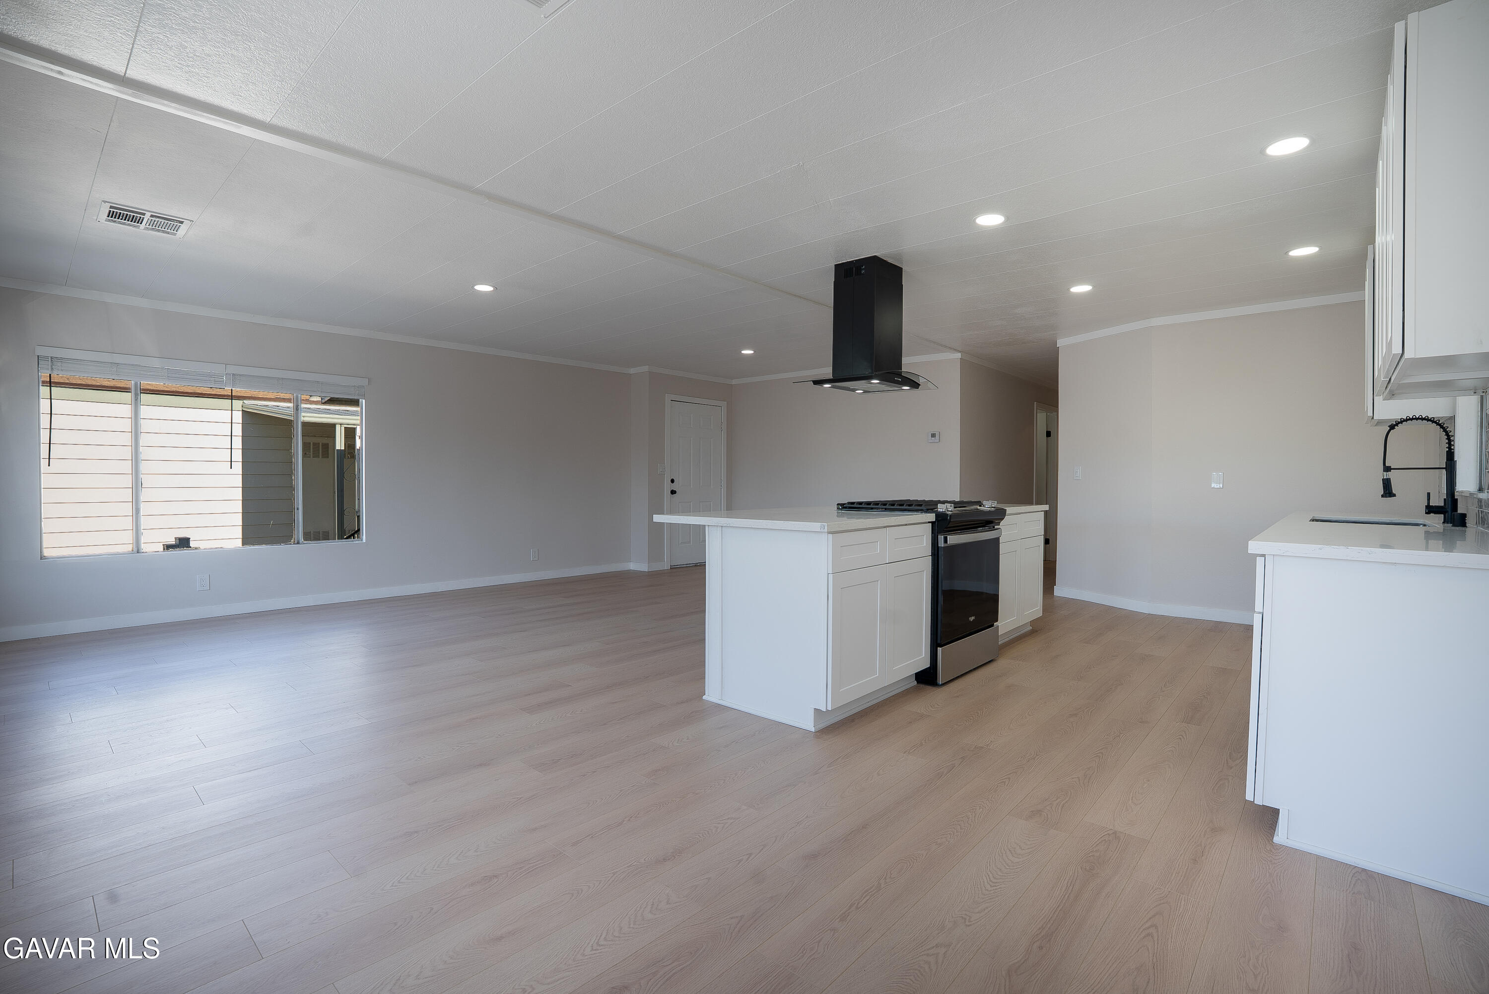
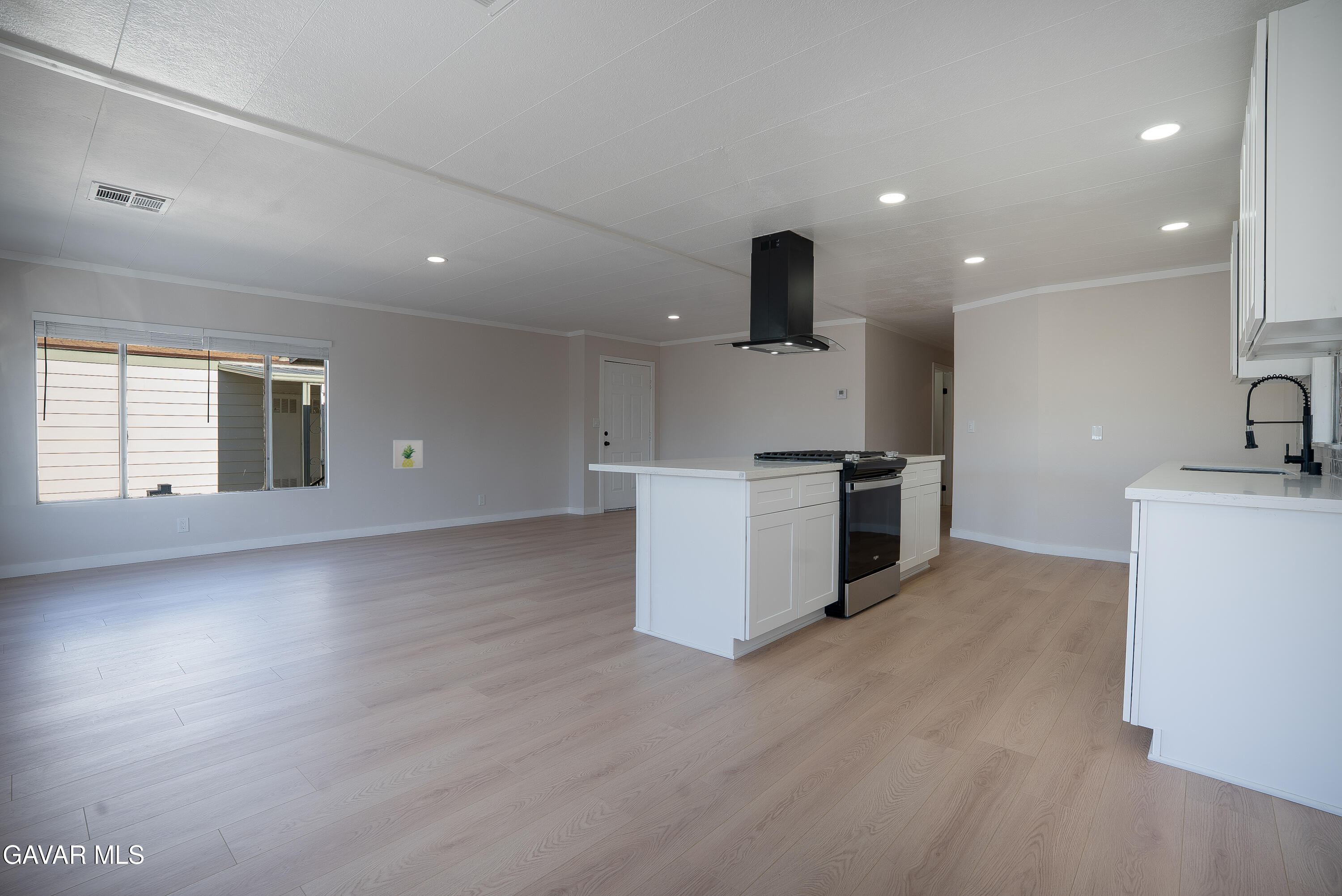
+ wall art [393,440,423,469]
